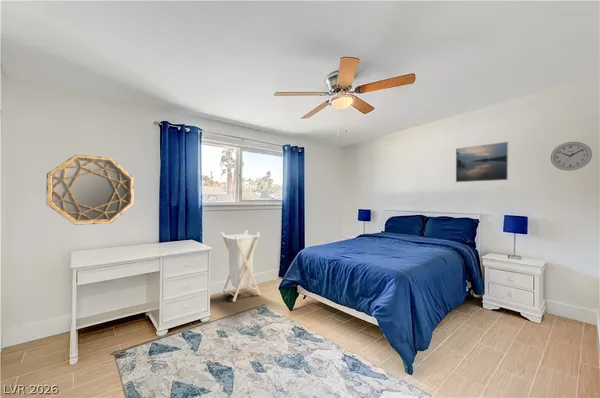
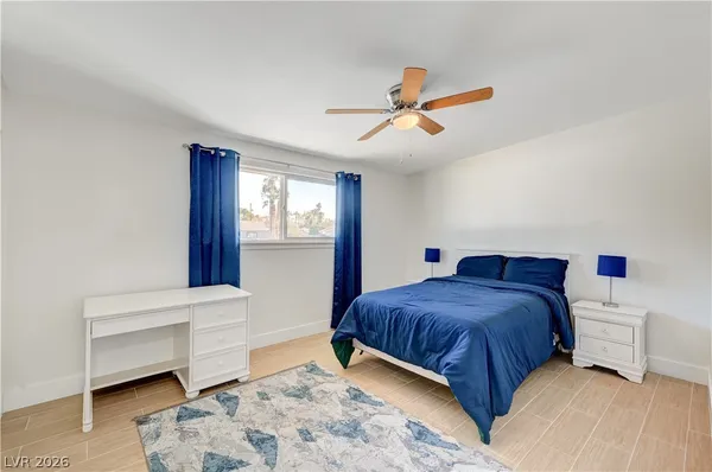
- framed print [455,141,509,183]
- laundry hamper [220,229,262,303]
- wall clock [550,141,593,172]
- home mirror [45,154,135,226]
